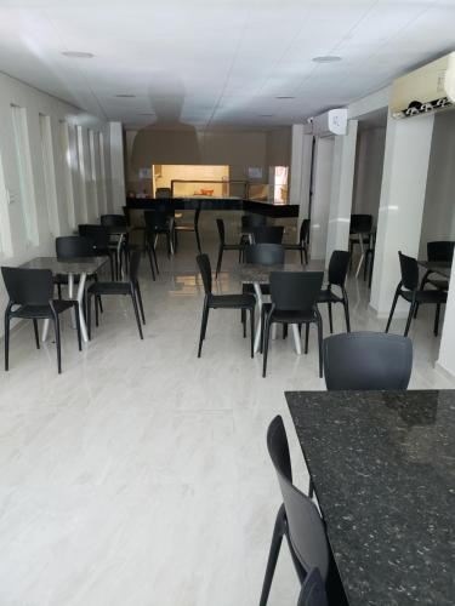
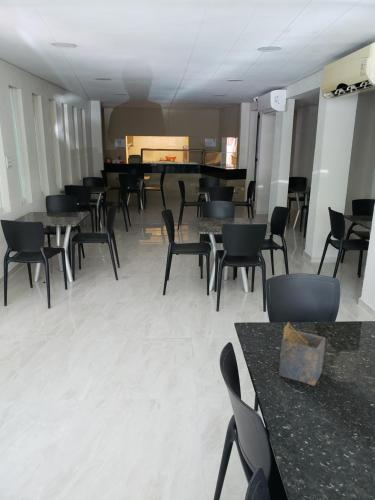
+ napkin holder [278,321,326,387]
